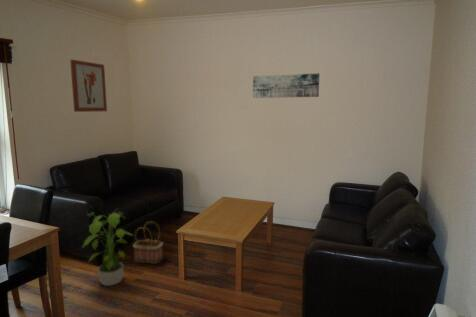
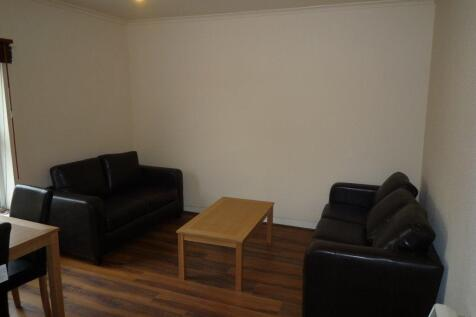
- potted plant [81,208,134,287]
- wall art [252,72,320,99]
- wall art [69,59,108,113]
- basket [132,221,164,264]
